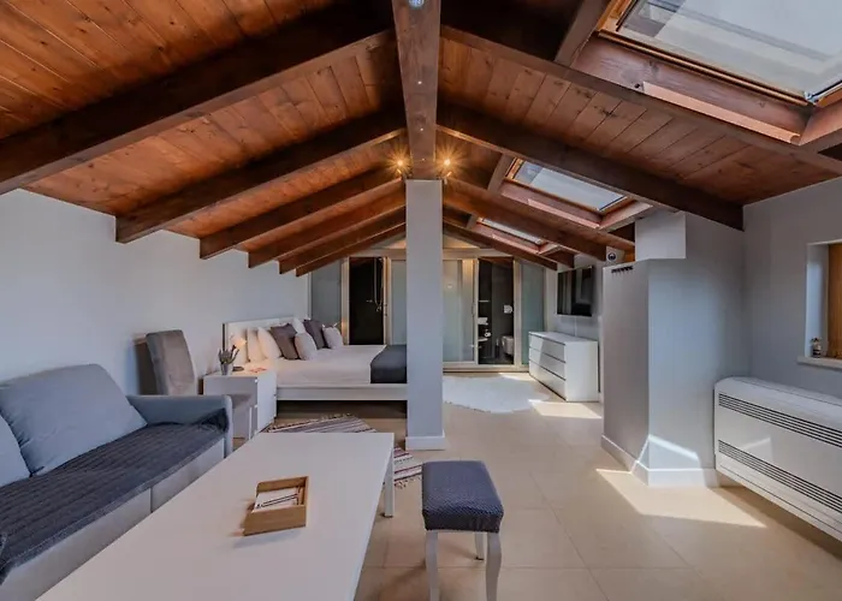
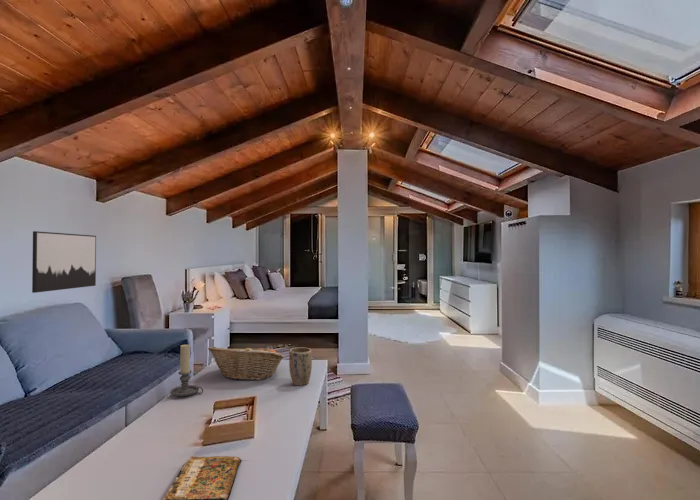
+ wall art [31,230,97,294]
+ candle holder [169,343,204,398]
+ plant pot [288,346,313,387]
+ fruit basket [207,346,285,381]
+ book [162,455,242,500]
